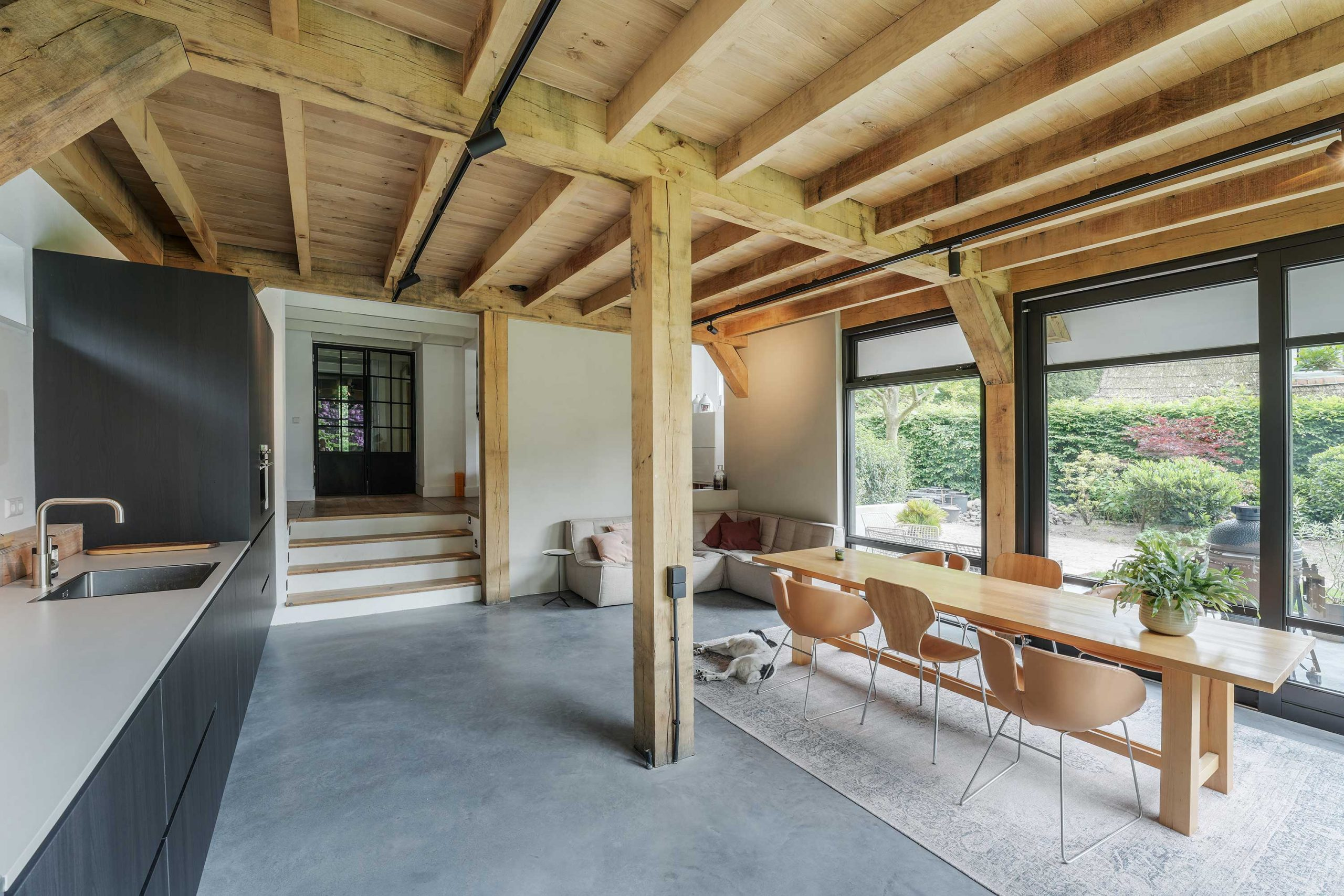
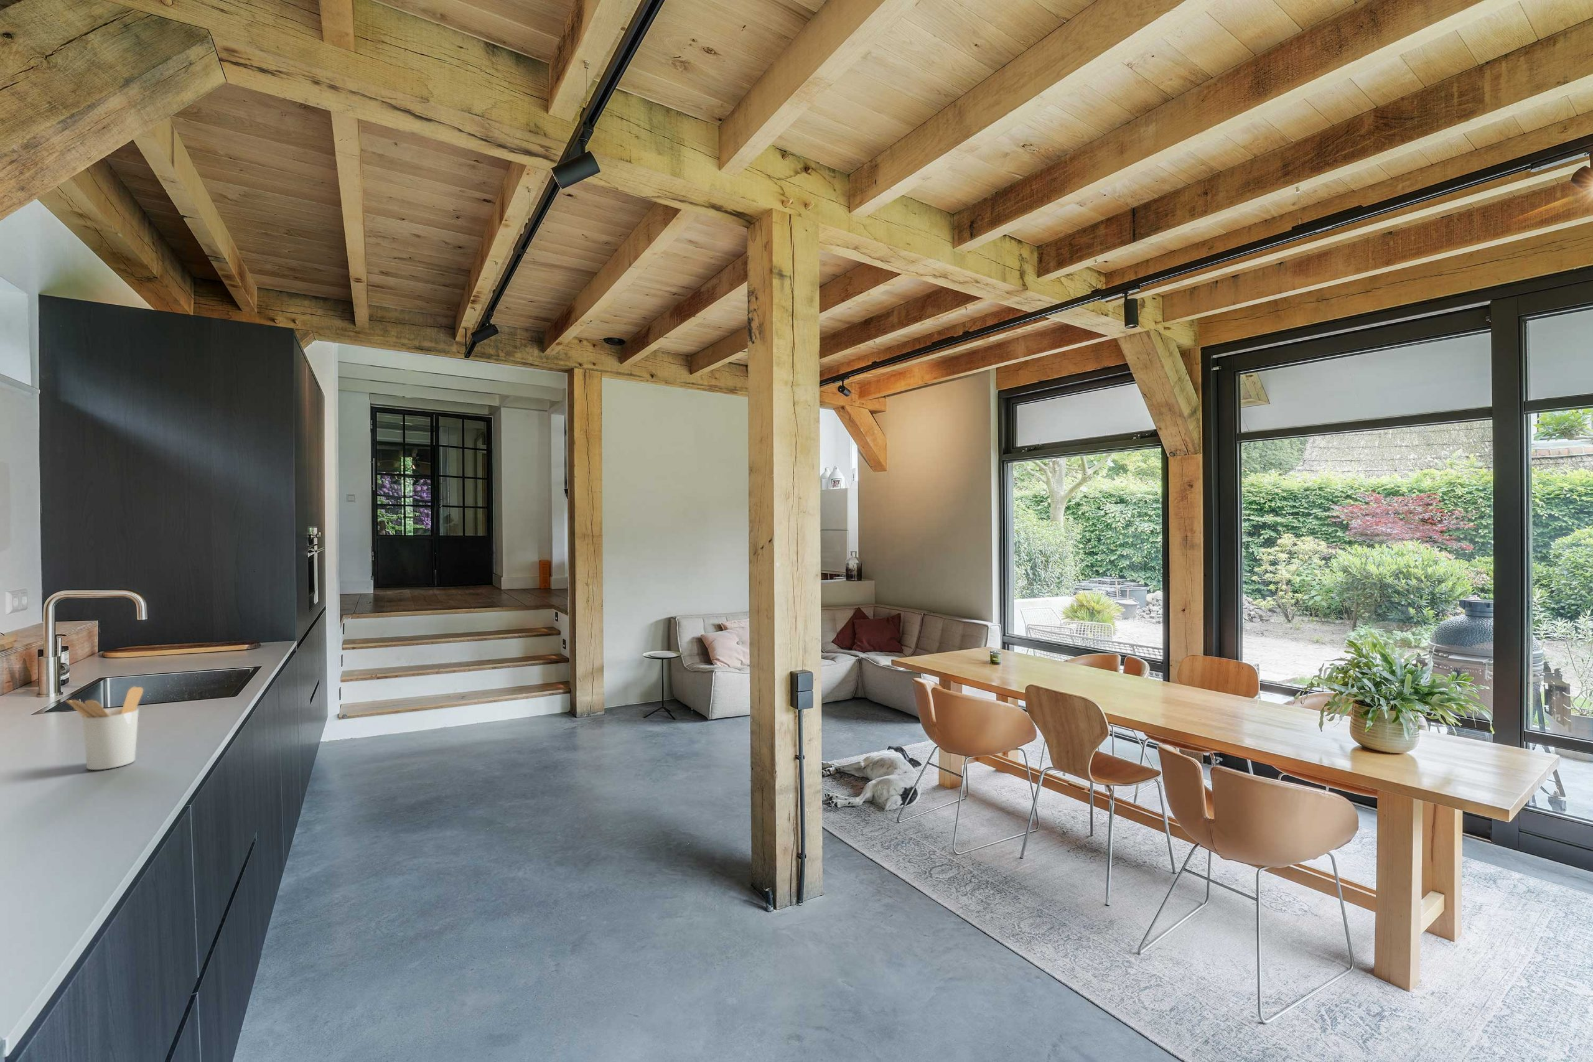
+ utensil holder [65,686,143,770]
